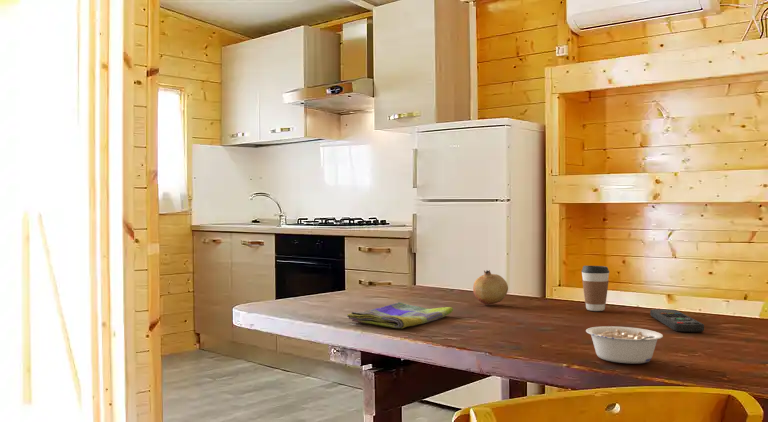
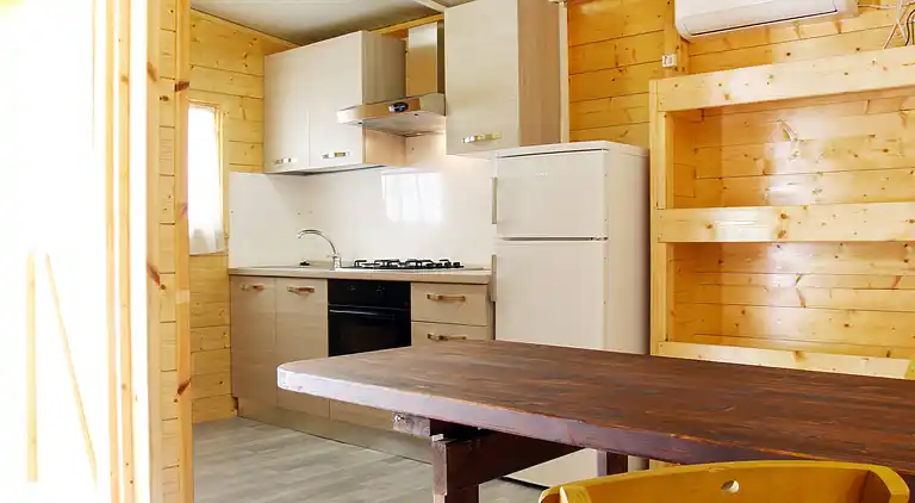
- legume [585,325,664,364]
- remote control [649,308,705,333]
- dish towel [346,301,454,329]
- fruit [472,269,509,305]
- coffee cup [580,265,610,312]
